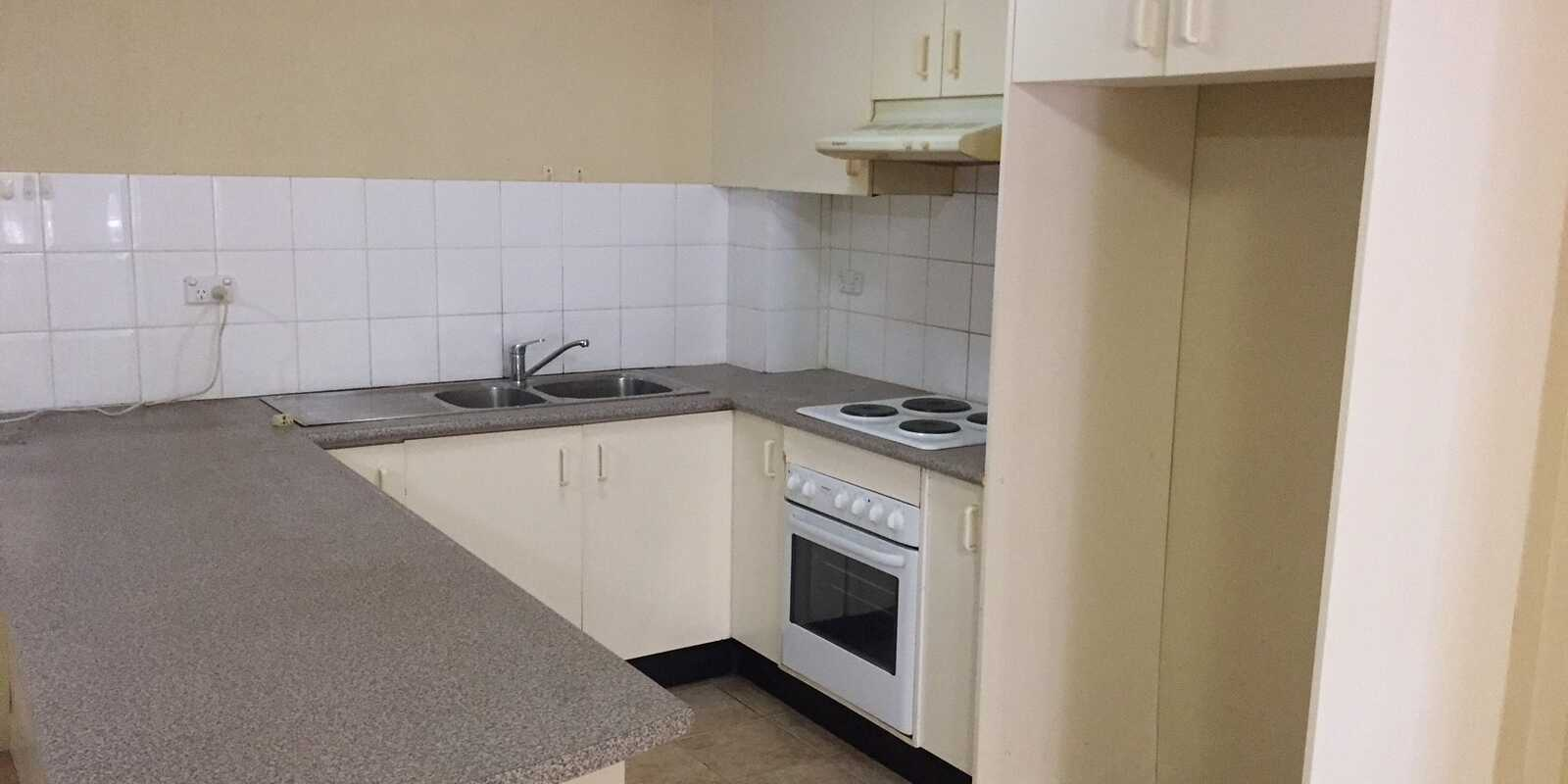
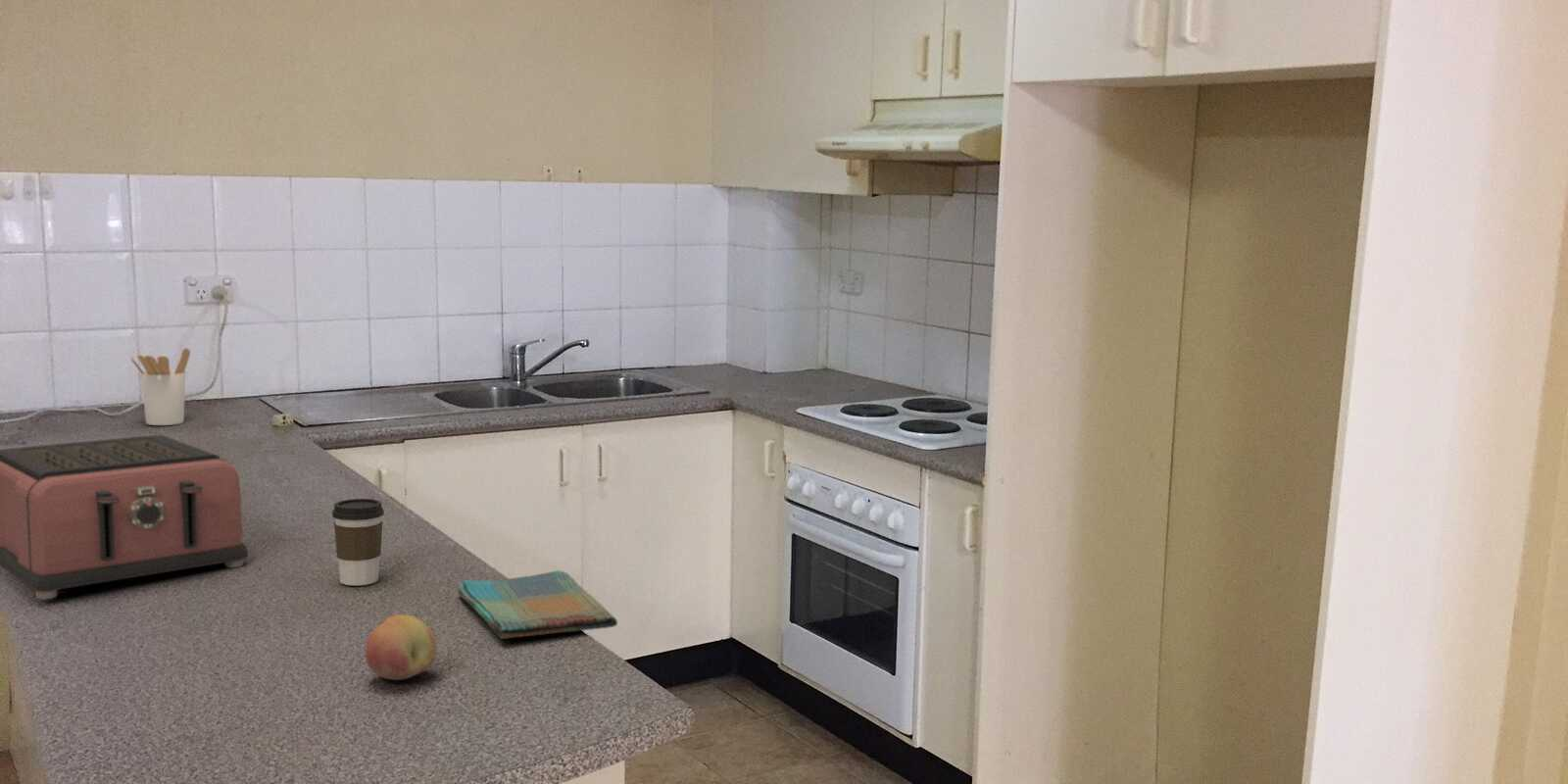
+ dish towel [457,569,618,640]
+ coffee cup [331,498,385,586]
+ toaster [0,434,249,601]
+ fruit [365,613,438,681]
+ utensil holder [130,347,191,426]
